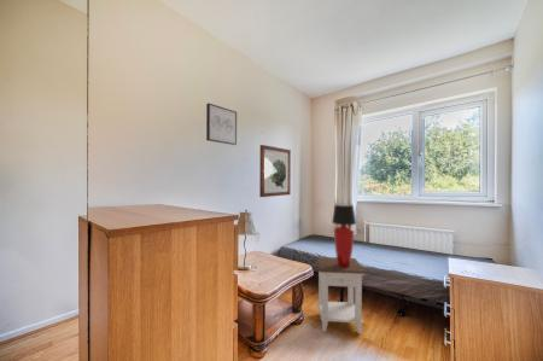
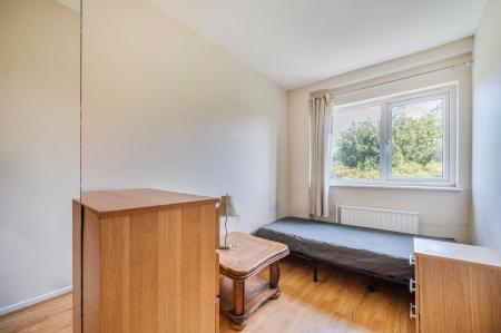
- nightstand [314,256,368,334]
- wall art [205,103,238,146]
- table lamp [331,203,357,268]
- wall art [258,144,292,198]
